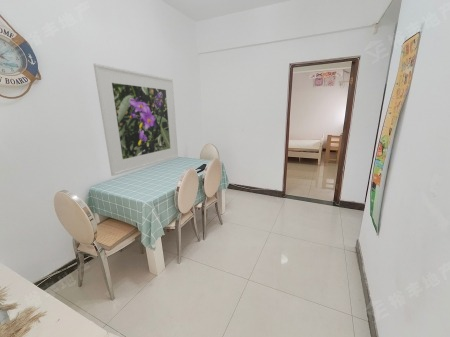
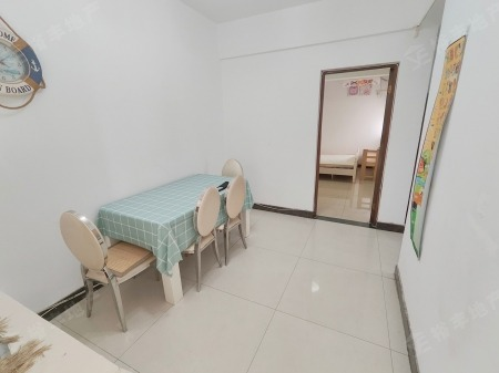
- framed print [93,62,179,177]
